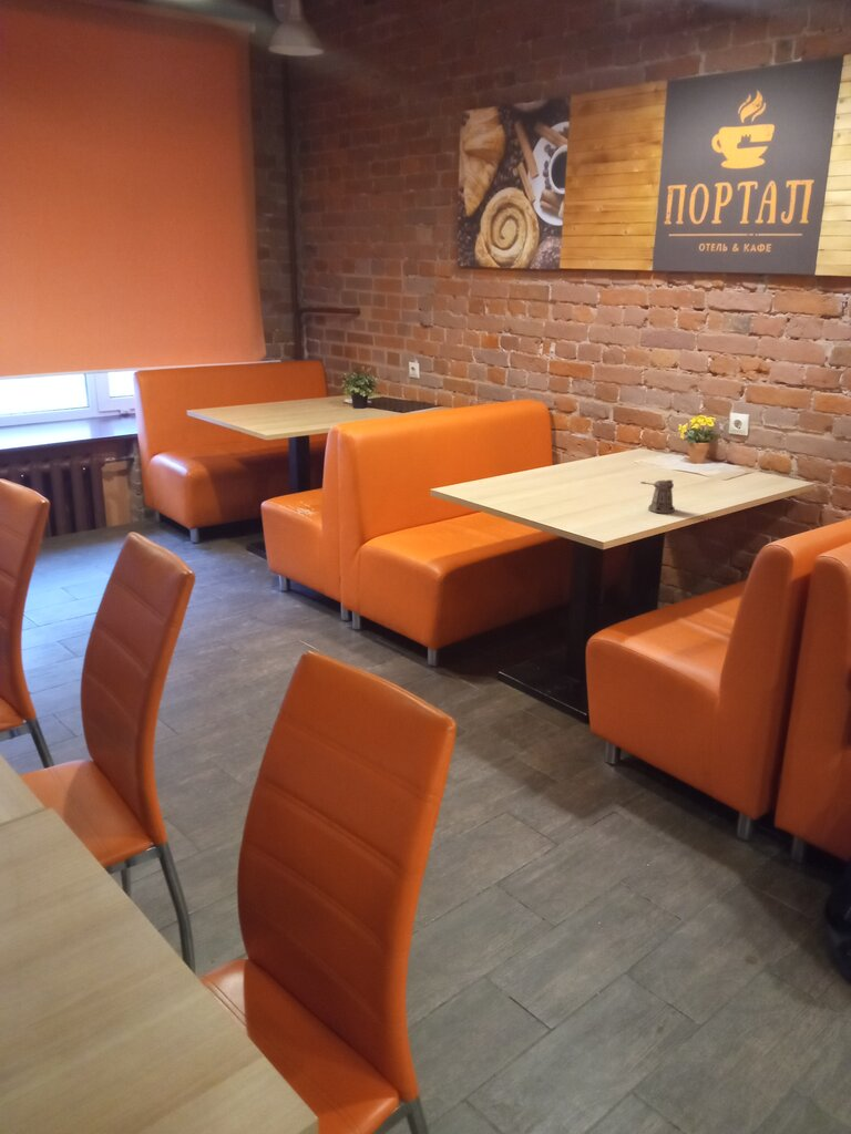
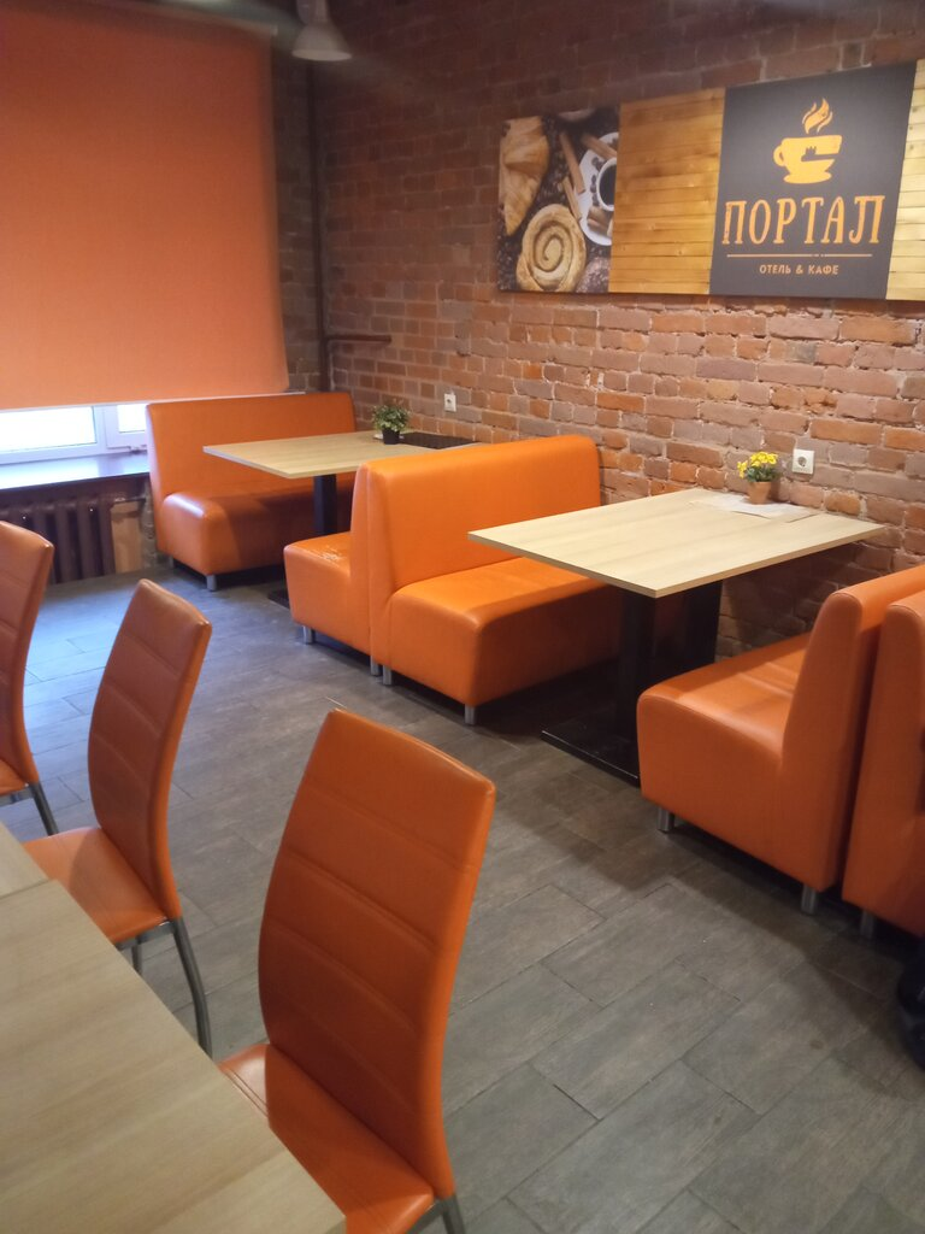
- pepper shaker [639,478,676,515]
